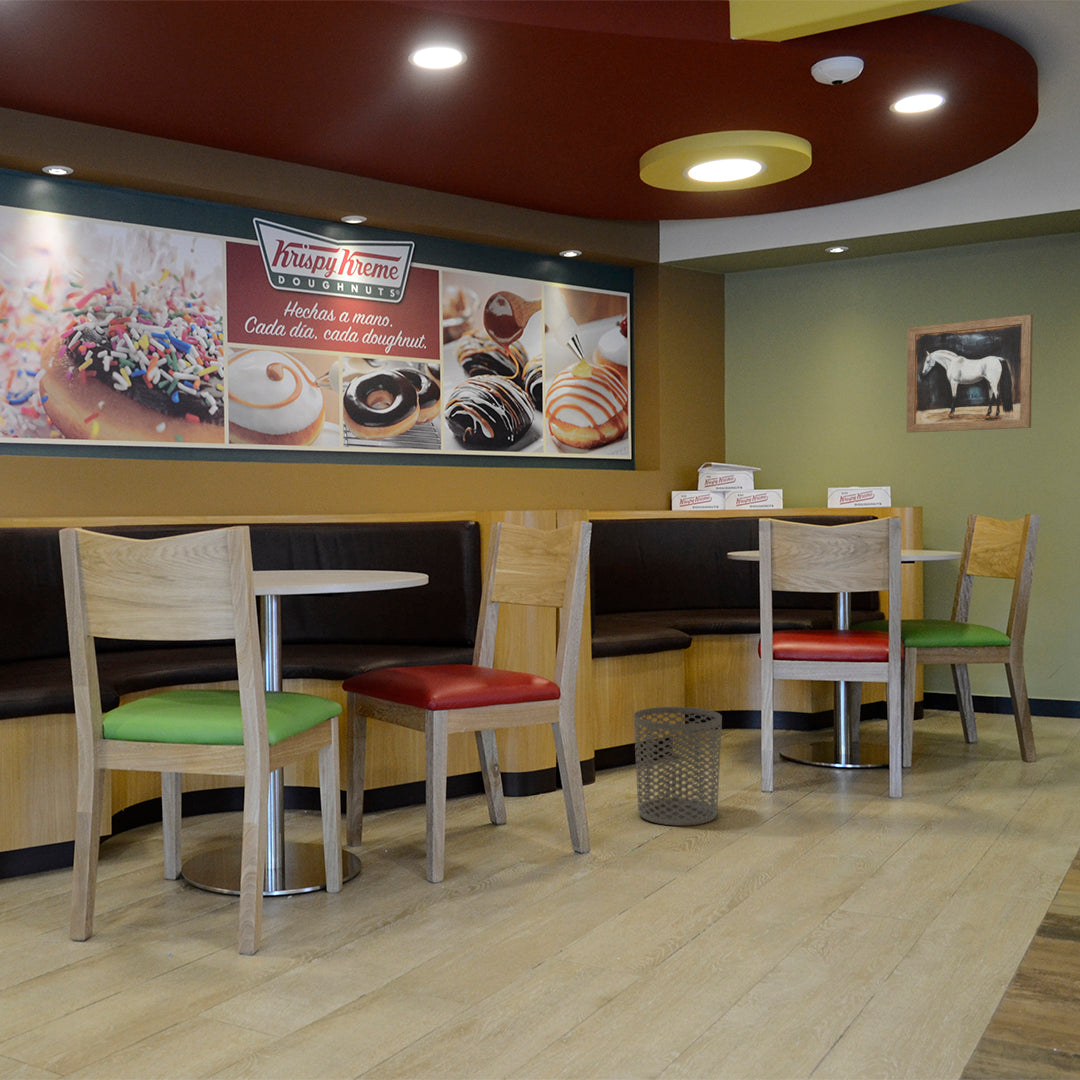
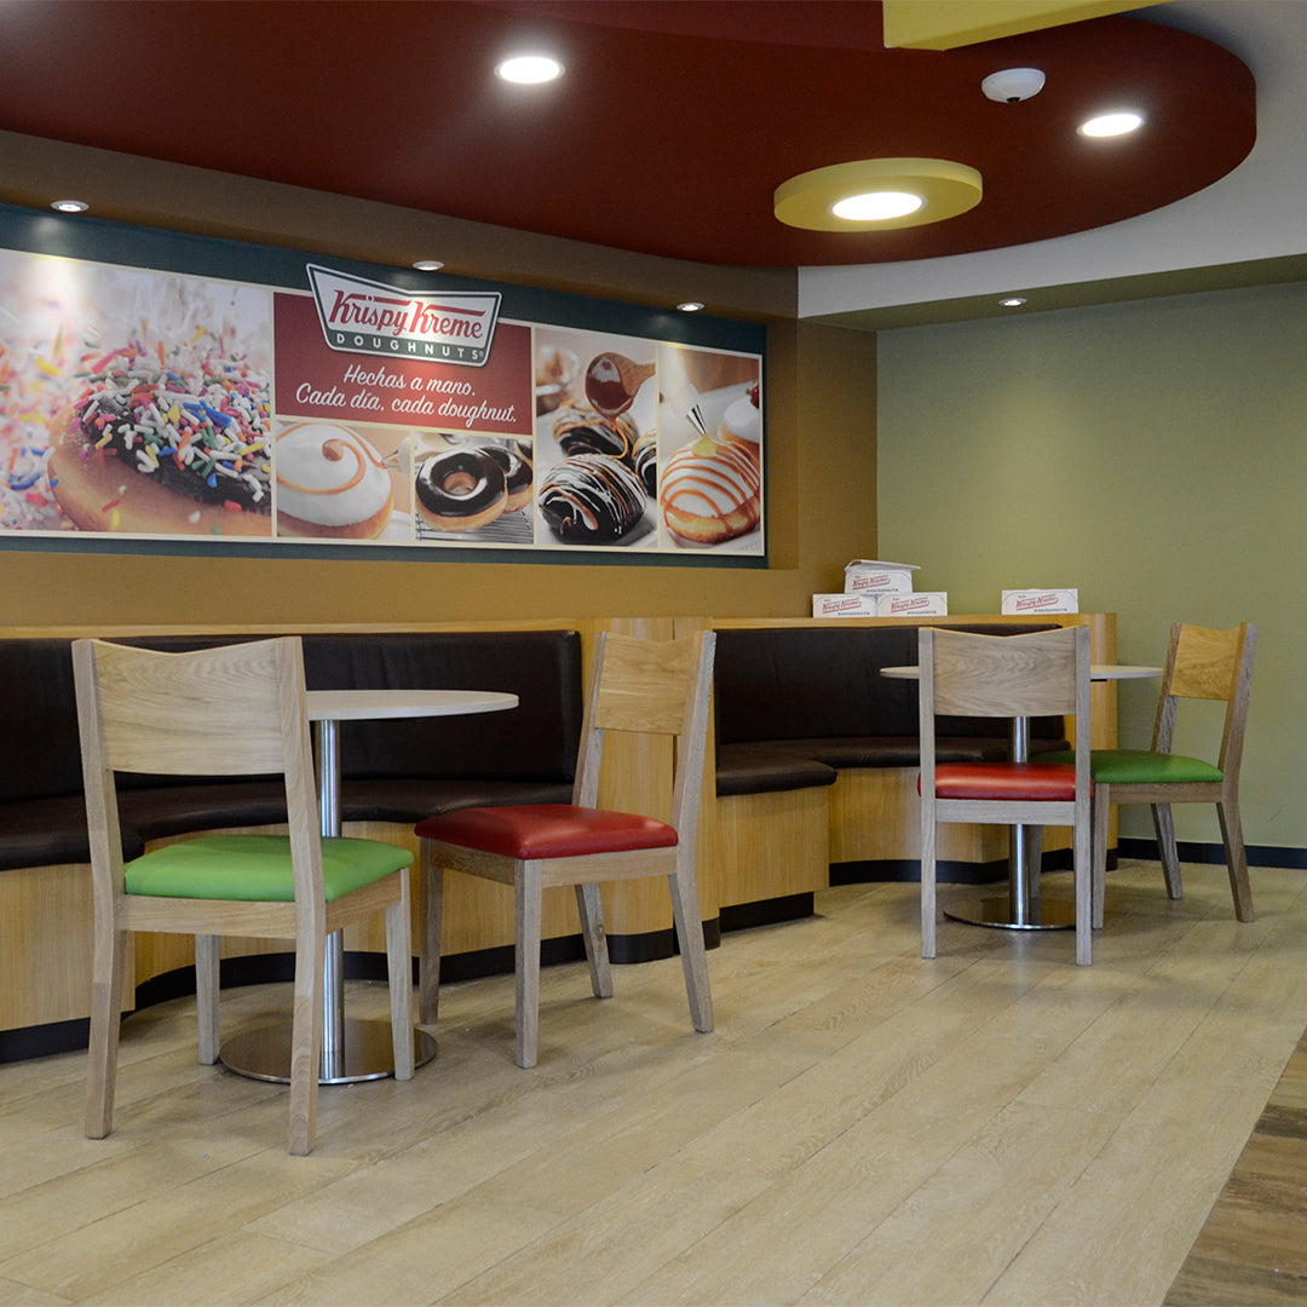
- wall art [906,314,1034,434]
- waste bin [633,706,723,827]
